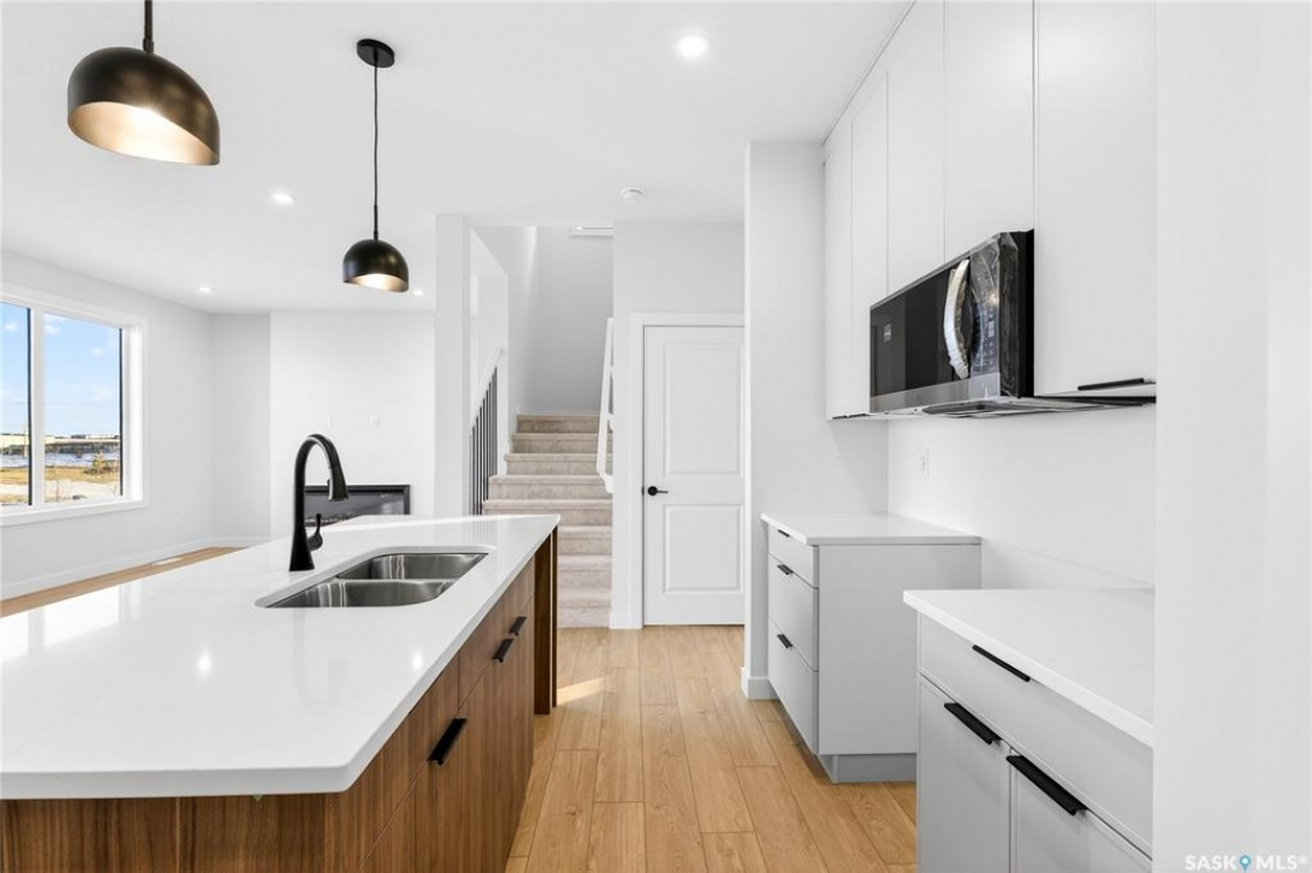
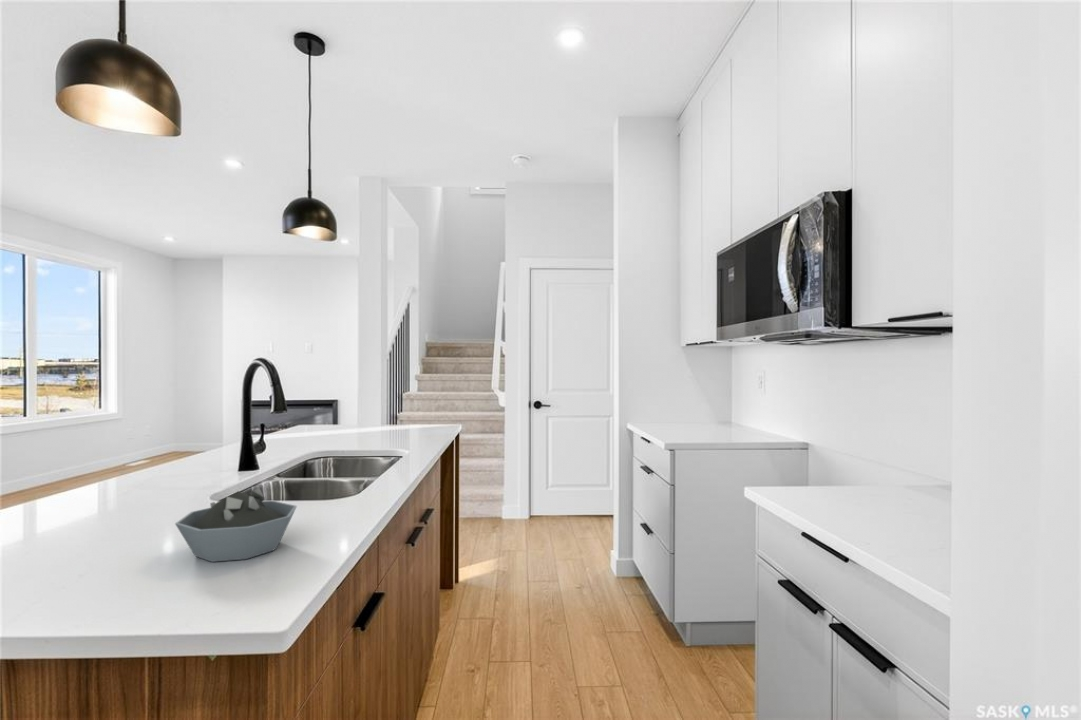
+ bowl [174,487,298,563]
